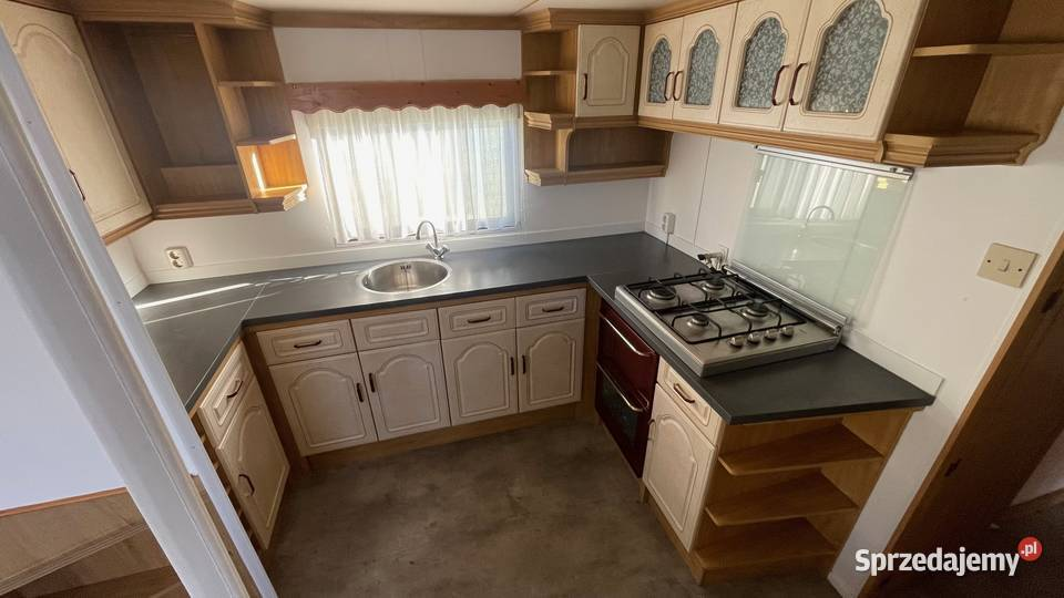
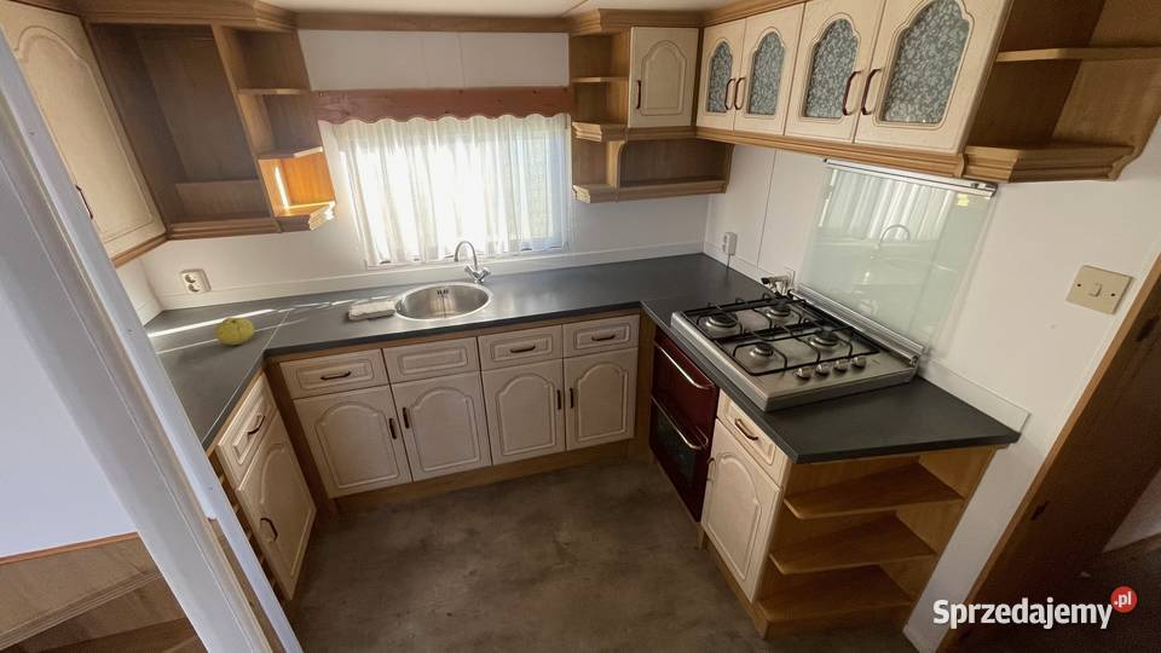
+ washcloth [347,300,397,322]
+ fruit [213,317,255,346]
